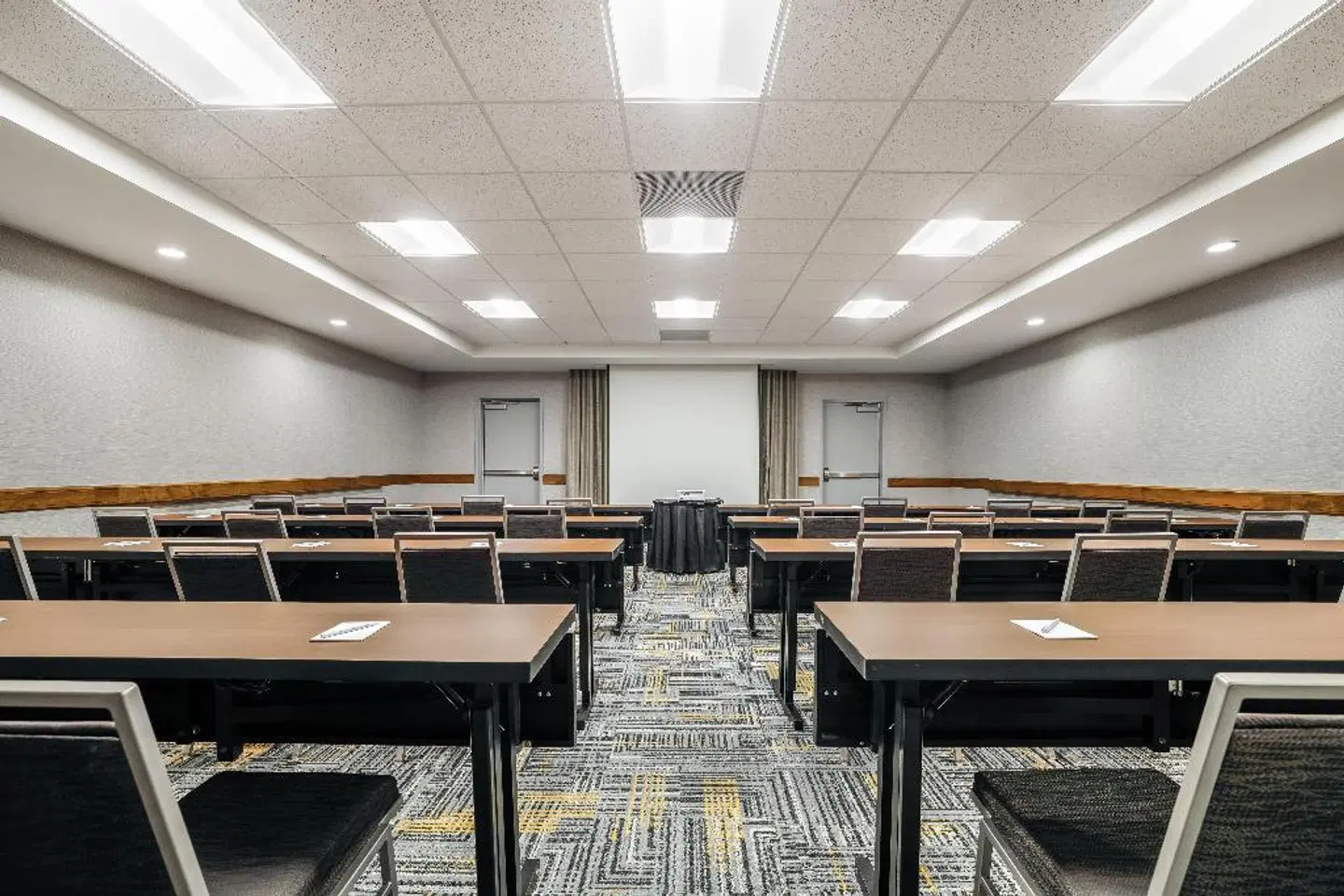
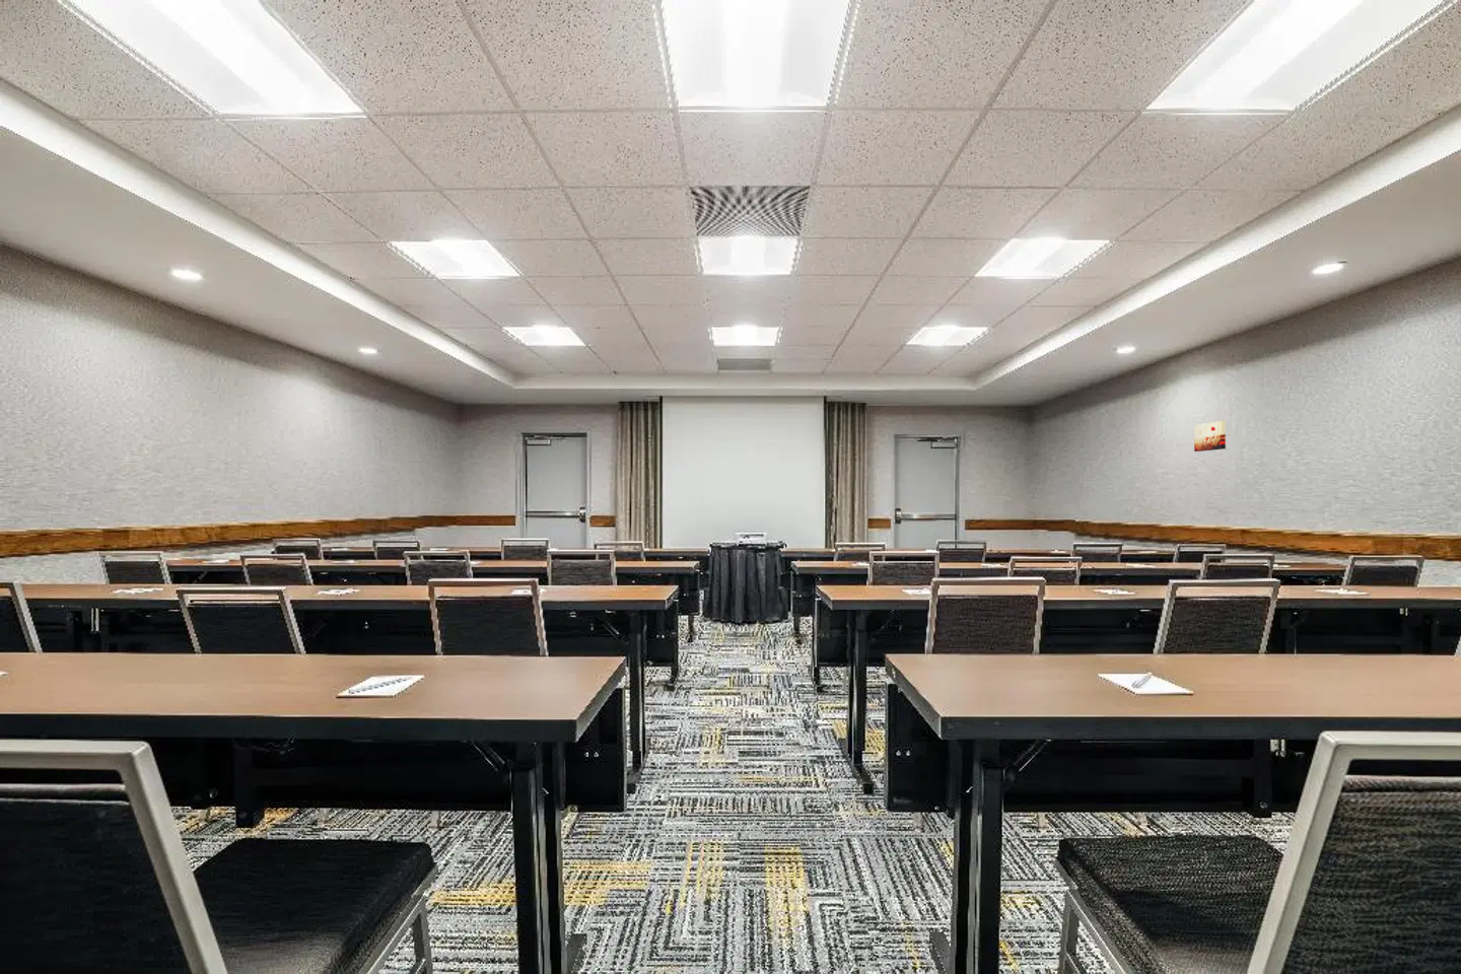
+ wall art [1194,420,1226,452]
